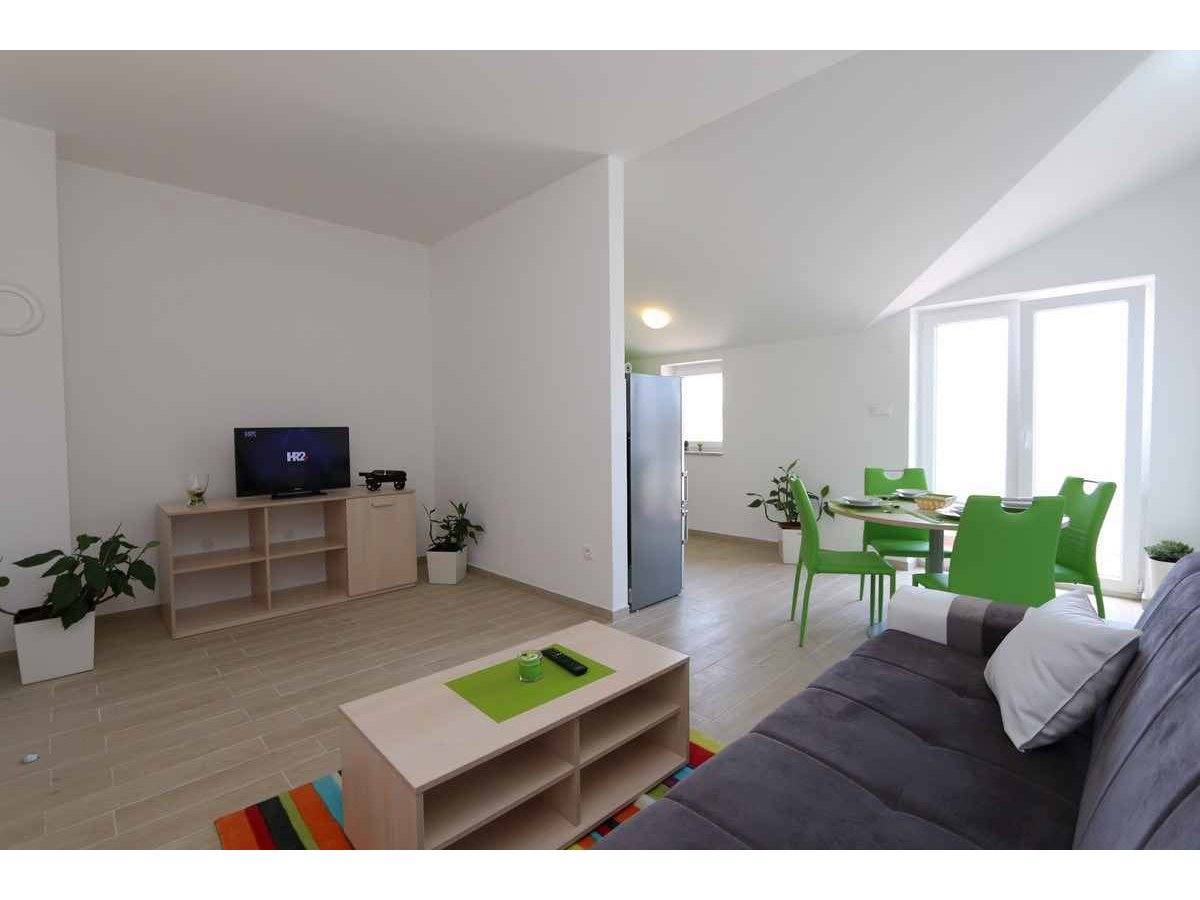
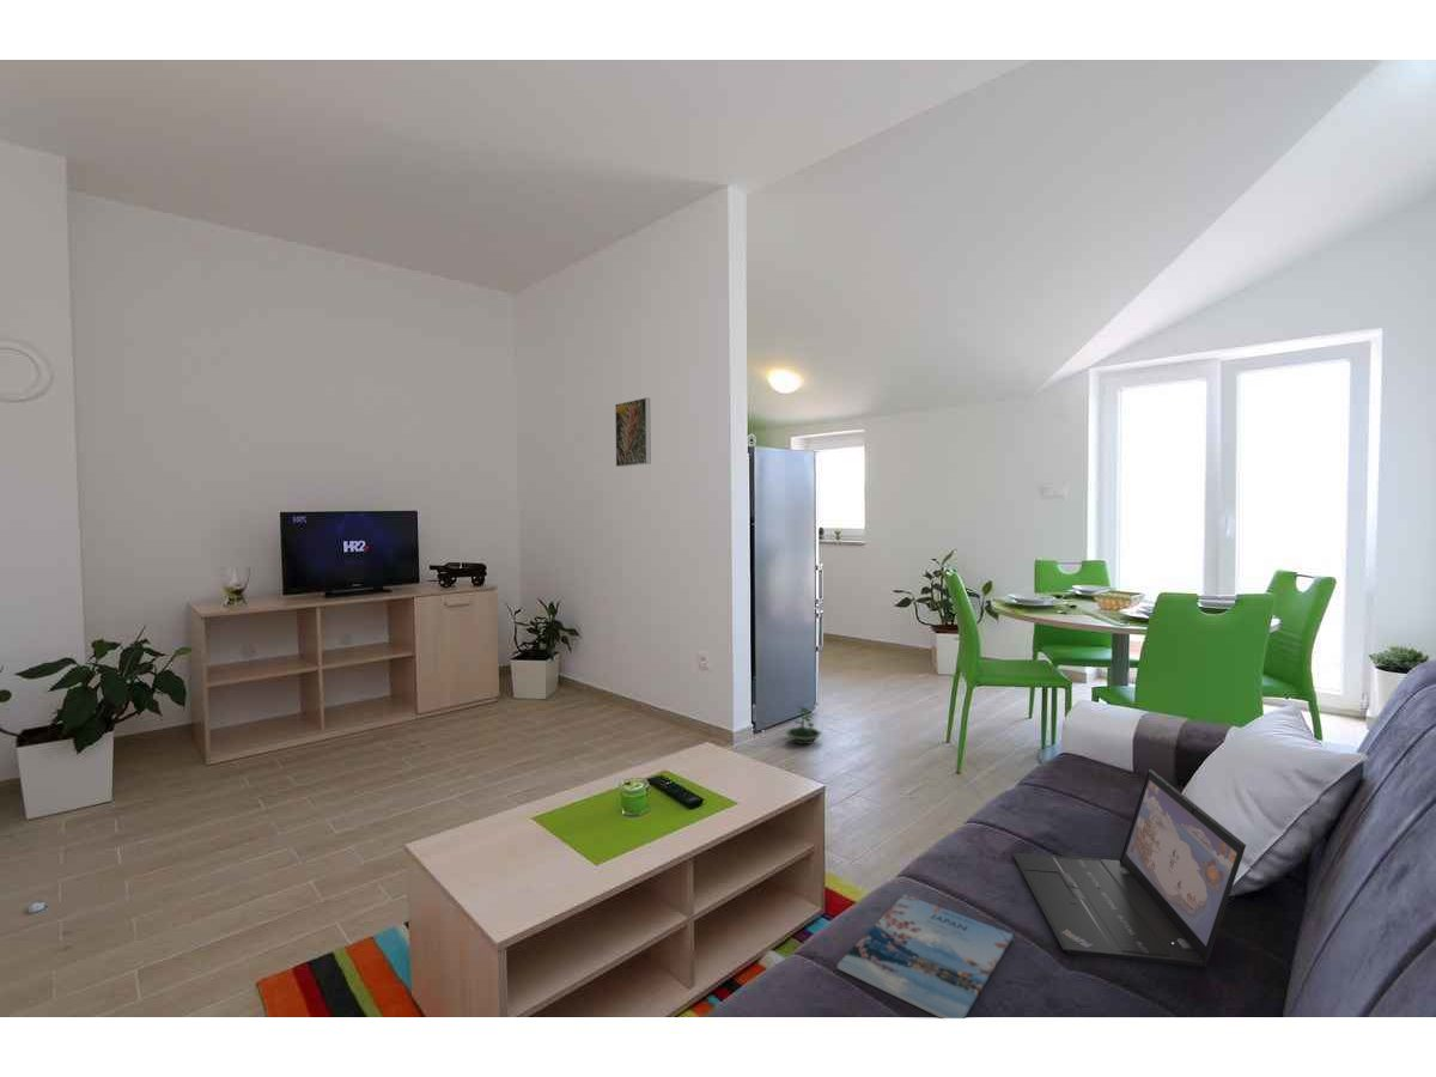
+ terrarium [784,705,823,746]
+ magazine [836,893,1014,1020]
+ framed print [614,396,652,468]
+ laptop [1011,768,1247,968]
